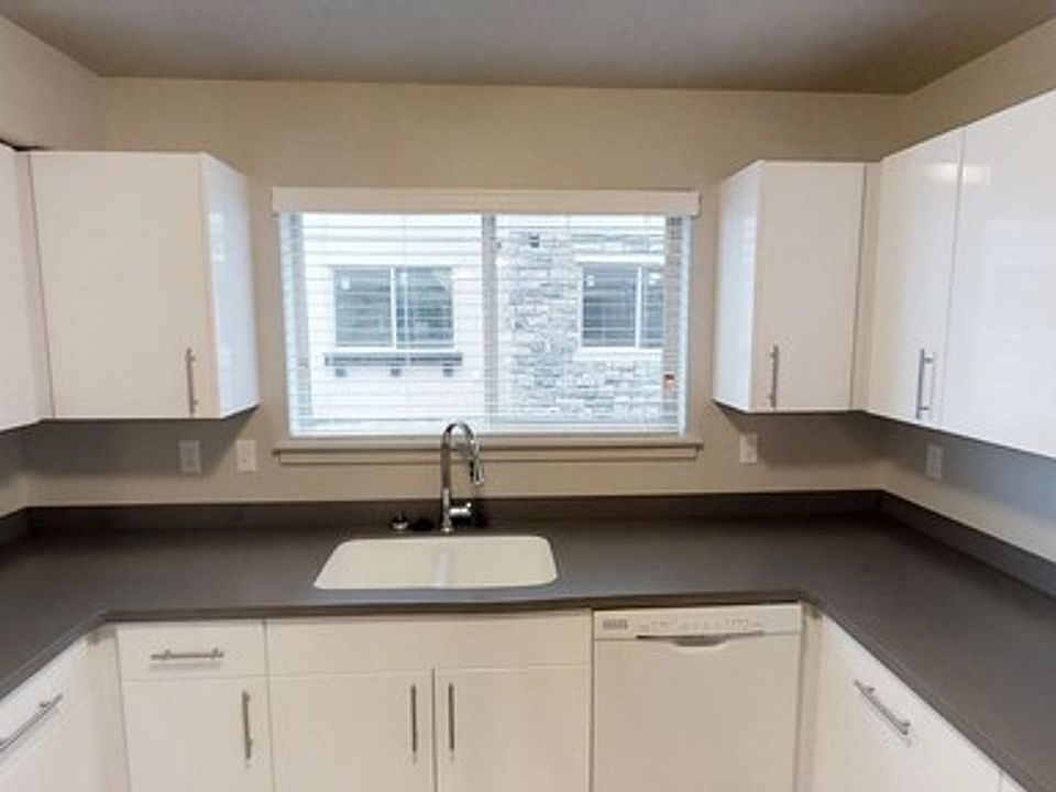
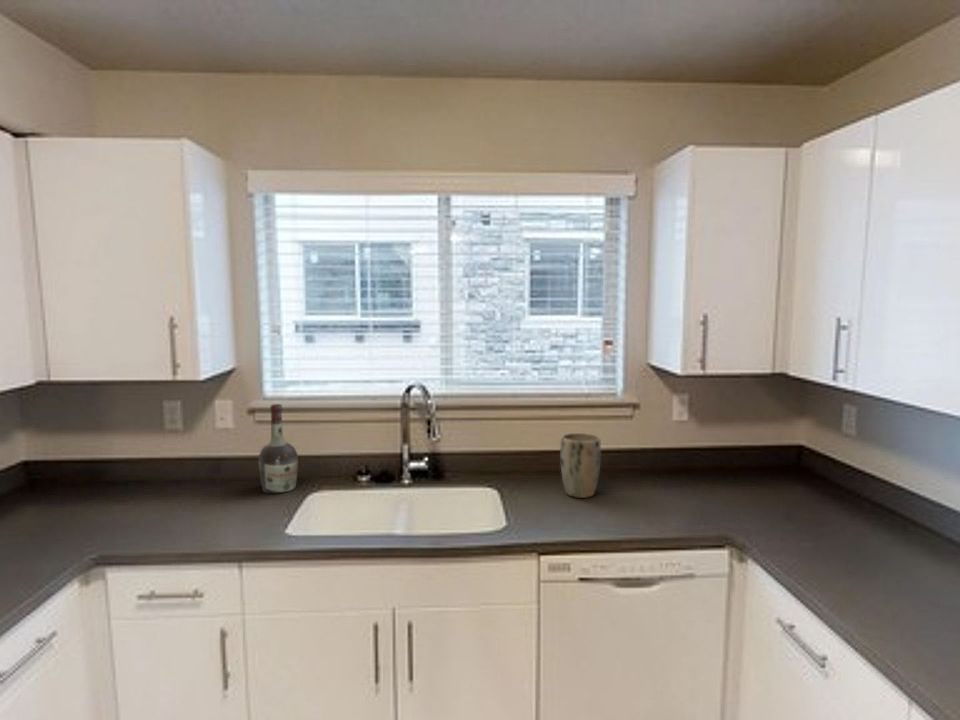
+ plant pot [559,432,602,499]
+ cognac bottle [257,403,299,494]
